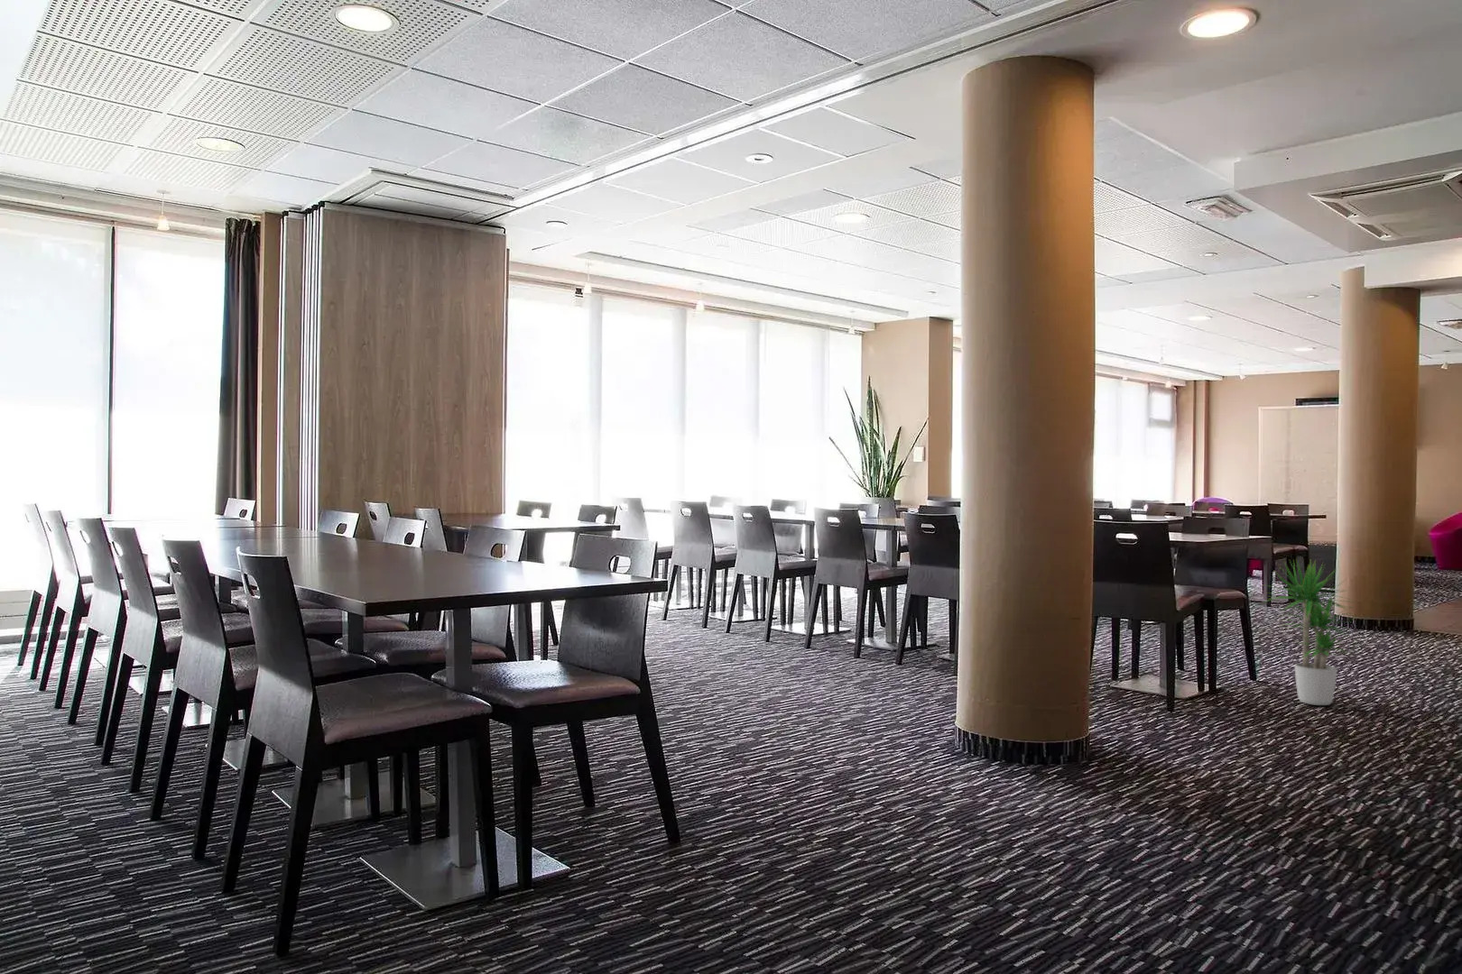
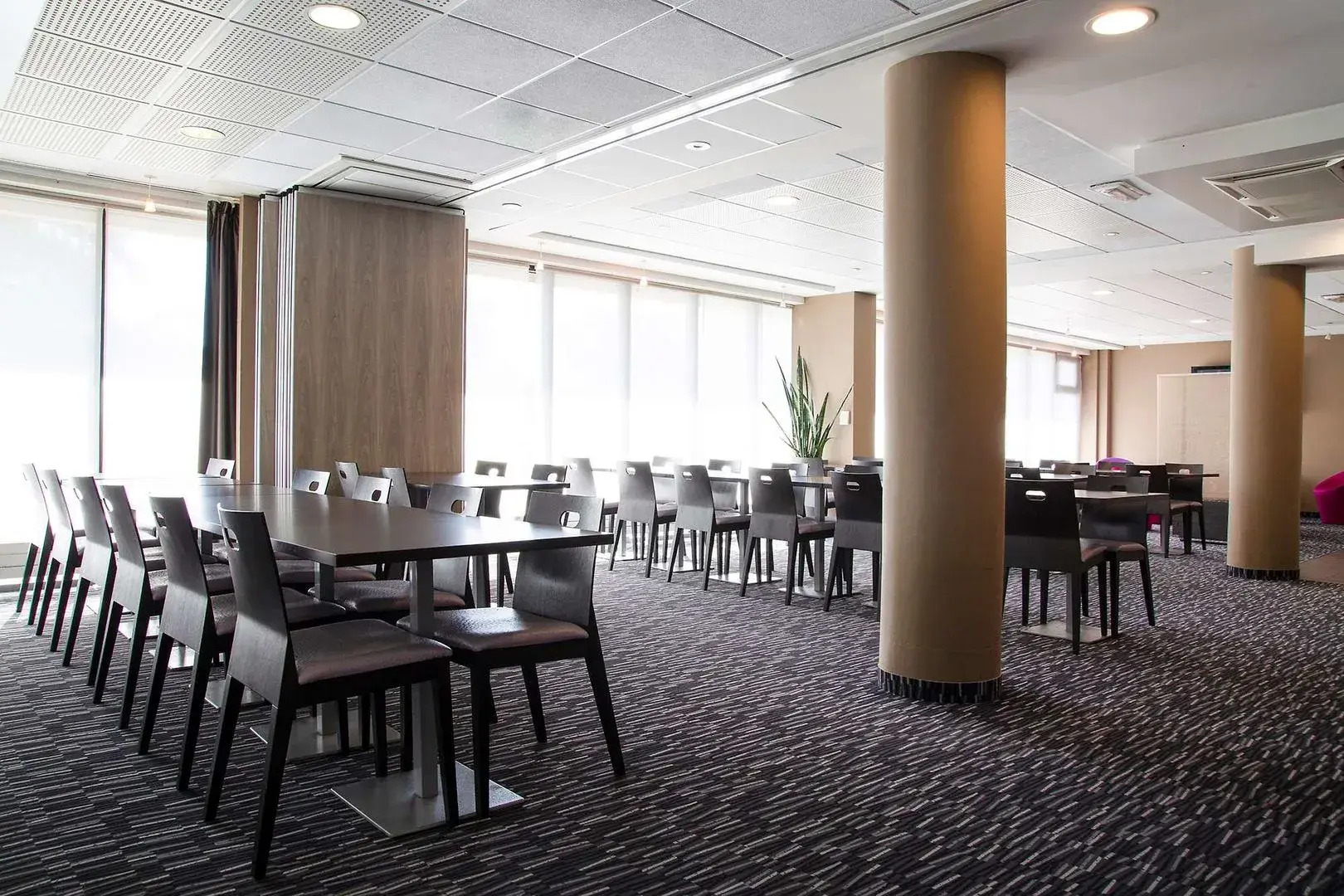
- potted plant [1260,559,1359,707]
